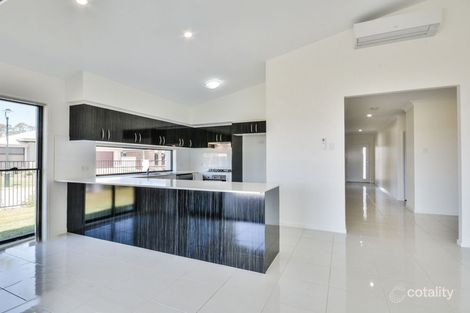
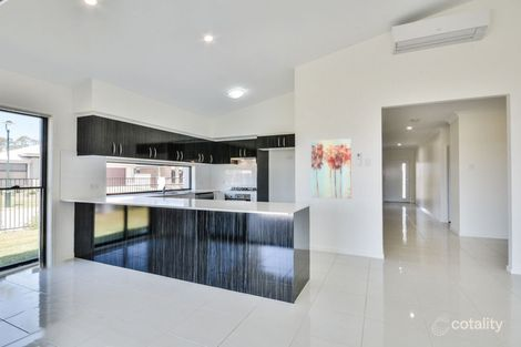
+ wall art [310,137,353,200]
